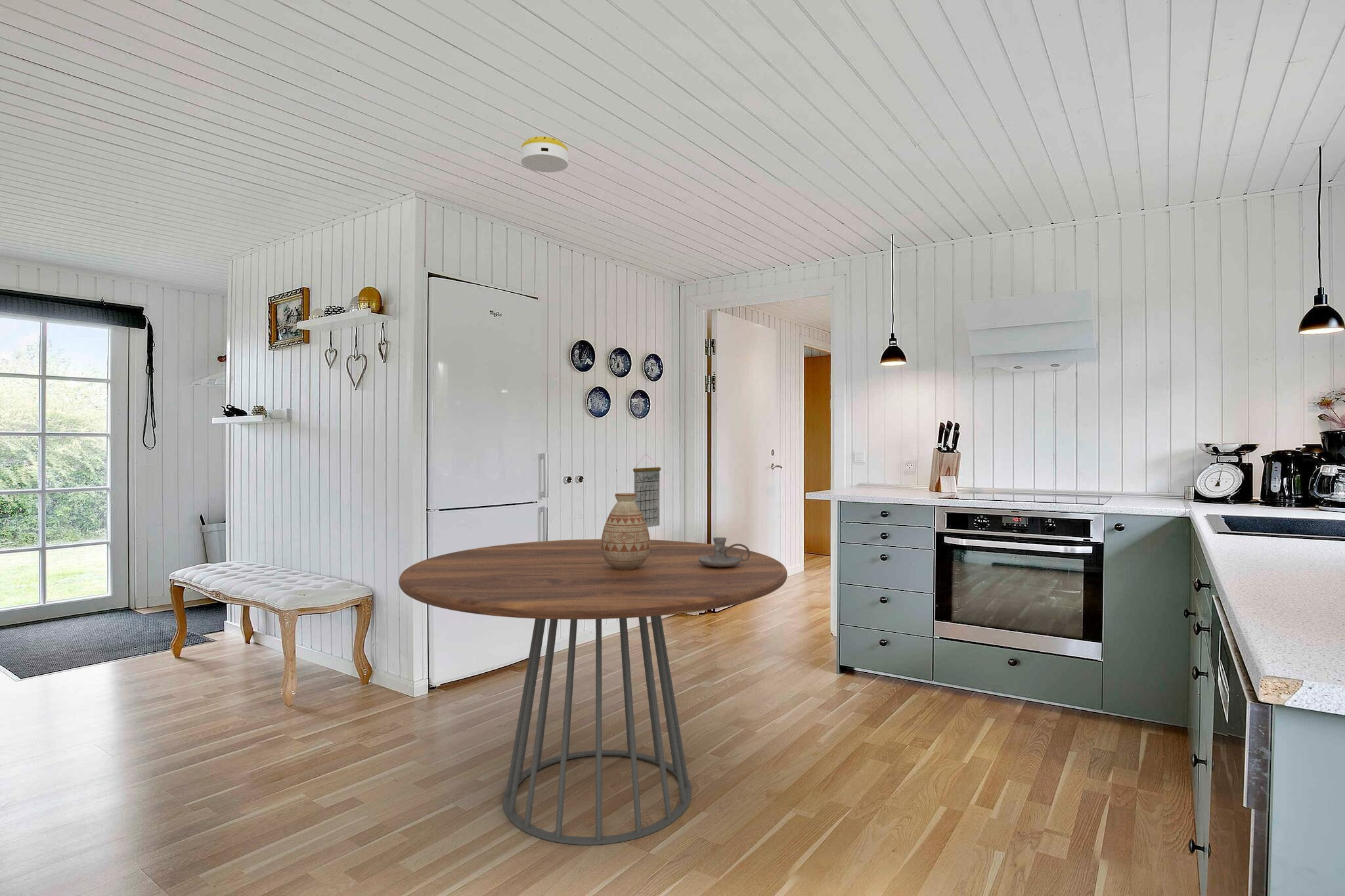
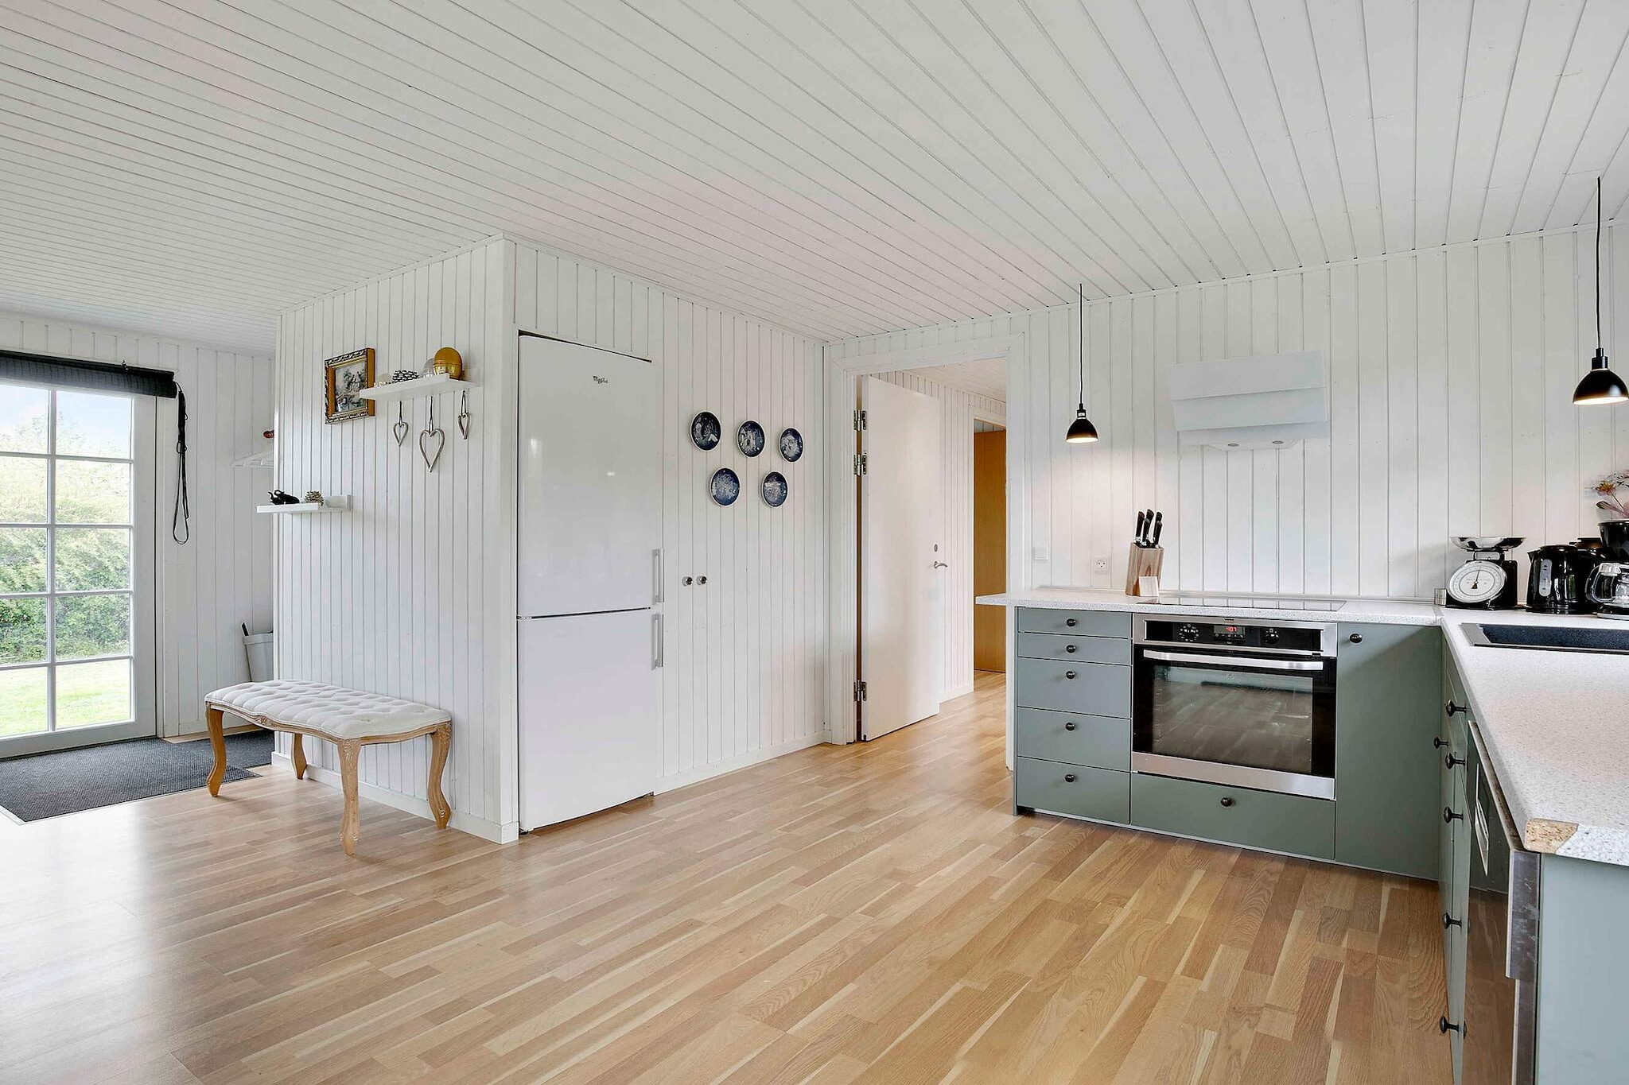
- dining table [398,538,788,845]
- smoke detector [521,136,569,173]
- candle holder [699,537,750,568]
- calendar [632,454,661,528]
- vase [601,492,651,570]
